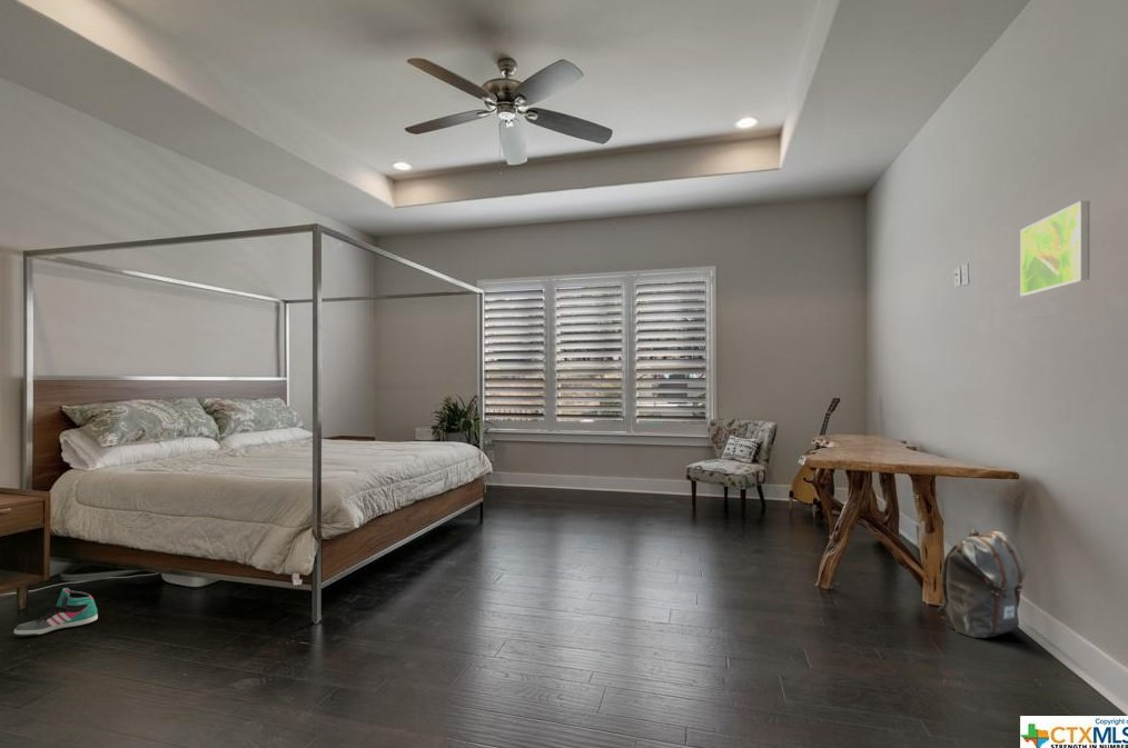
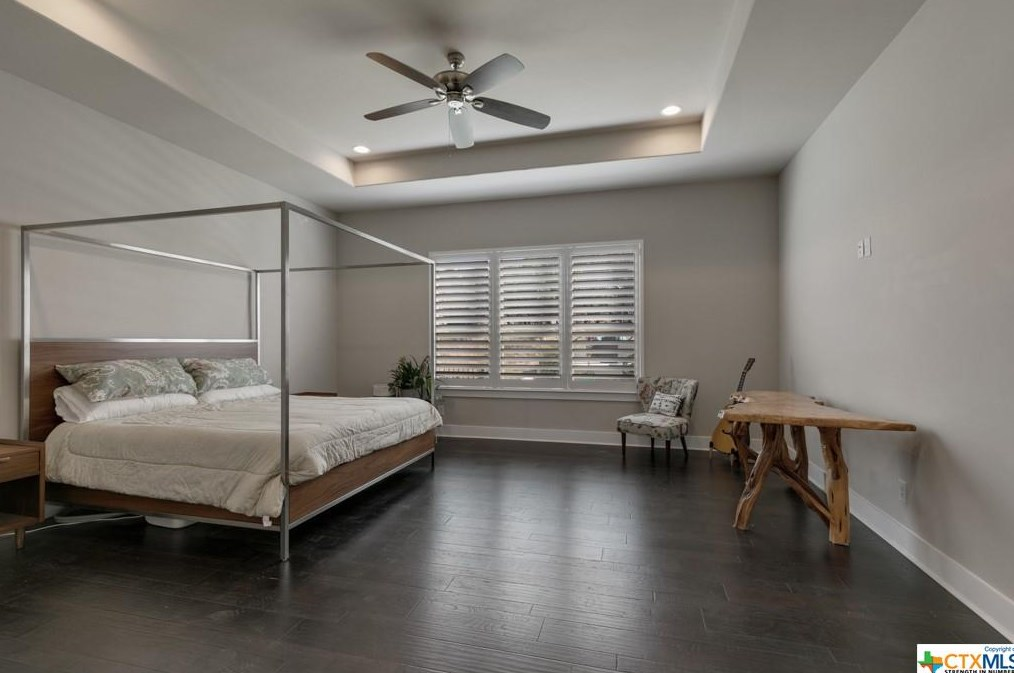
- backpack [937,528,1027,639]
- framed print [1019,200,1090,297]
- sneaker [12,587,99,637]
